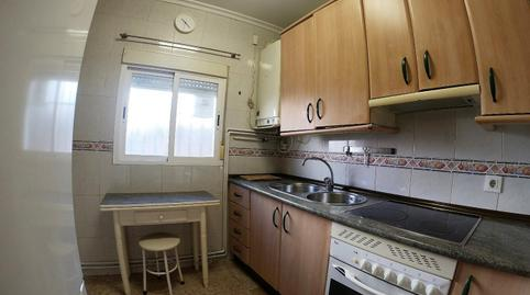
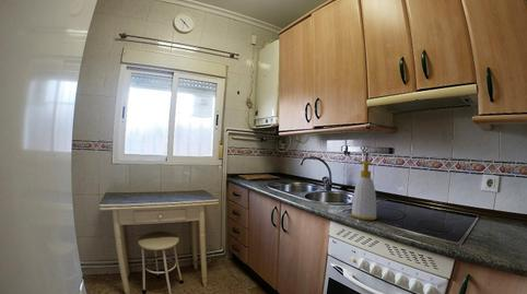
+ soap bottle [350,161,378,221]
